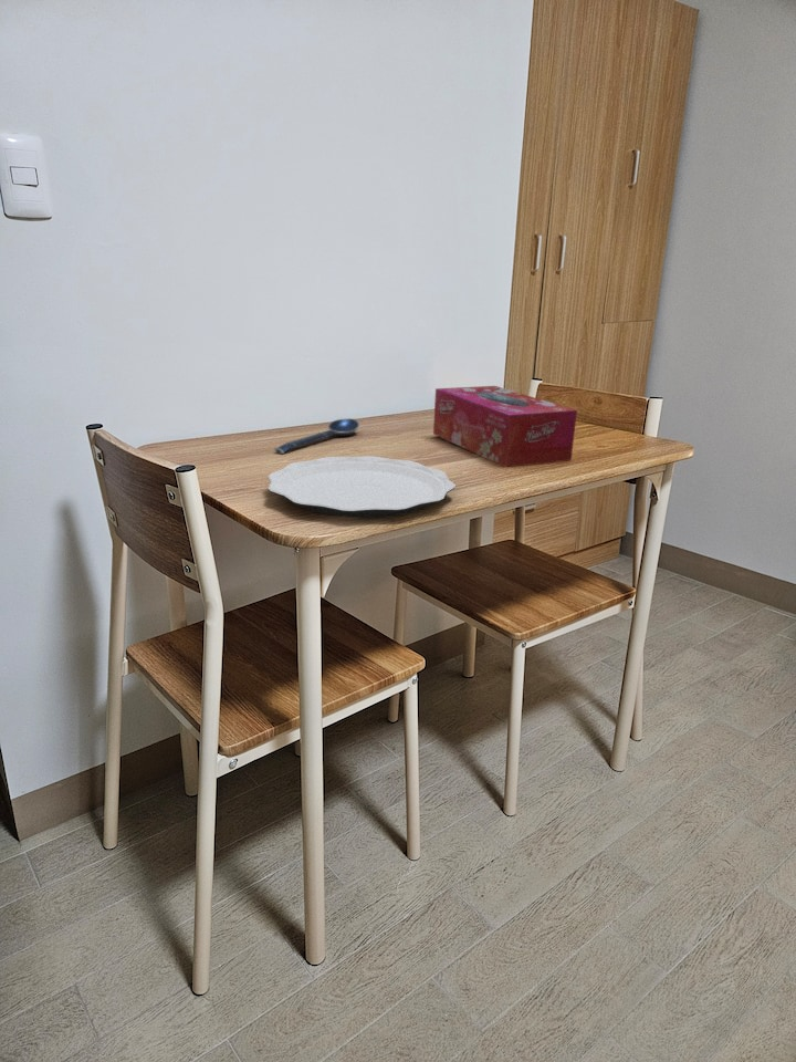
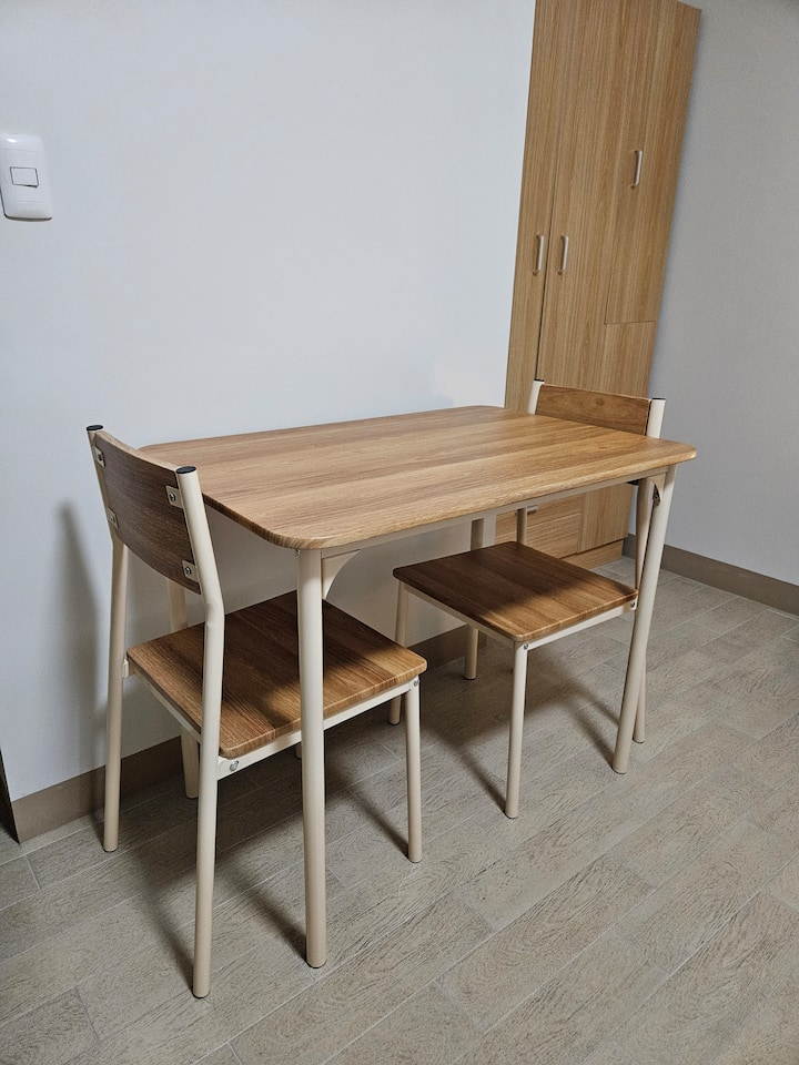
- spoon [273,417,360,455]
- plate [266,455,457,519]
- tissue box [432,385,578,468]
